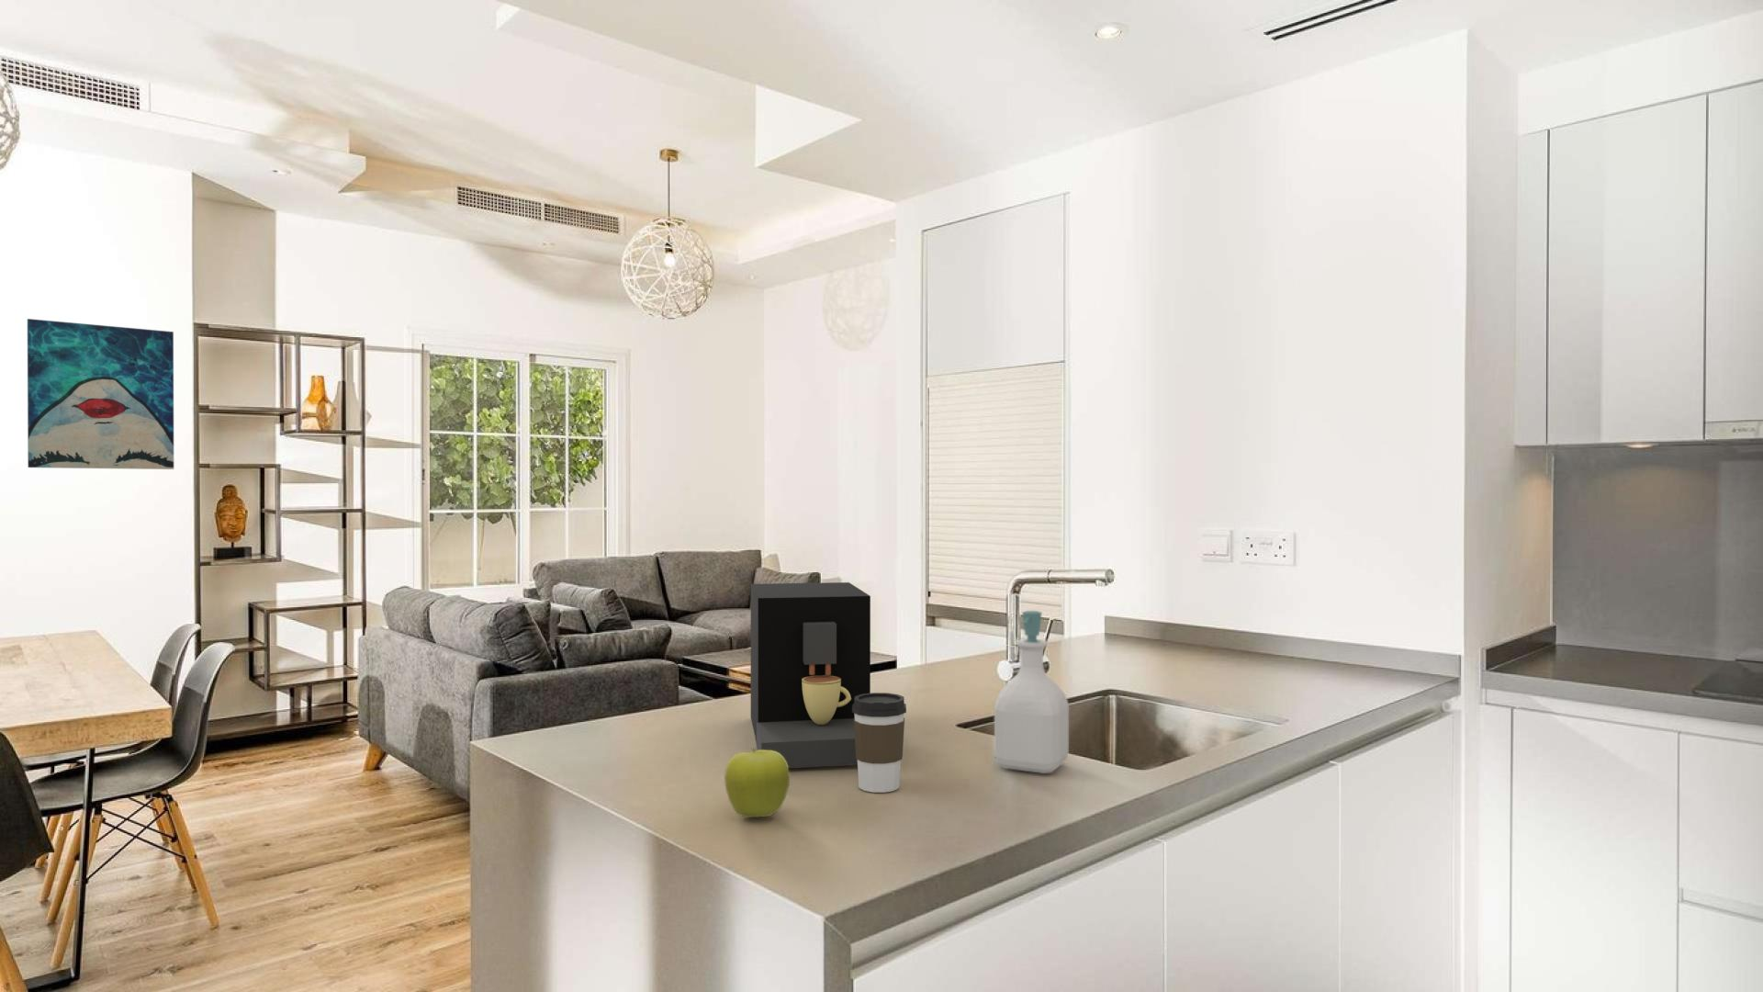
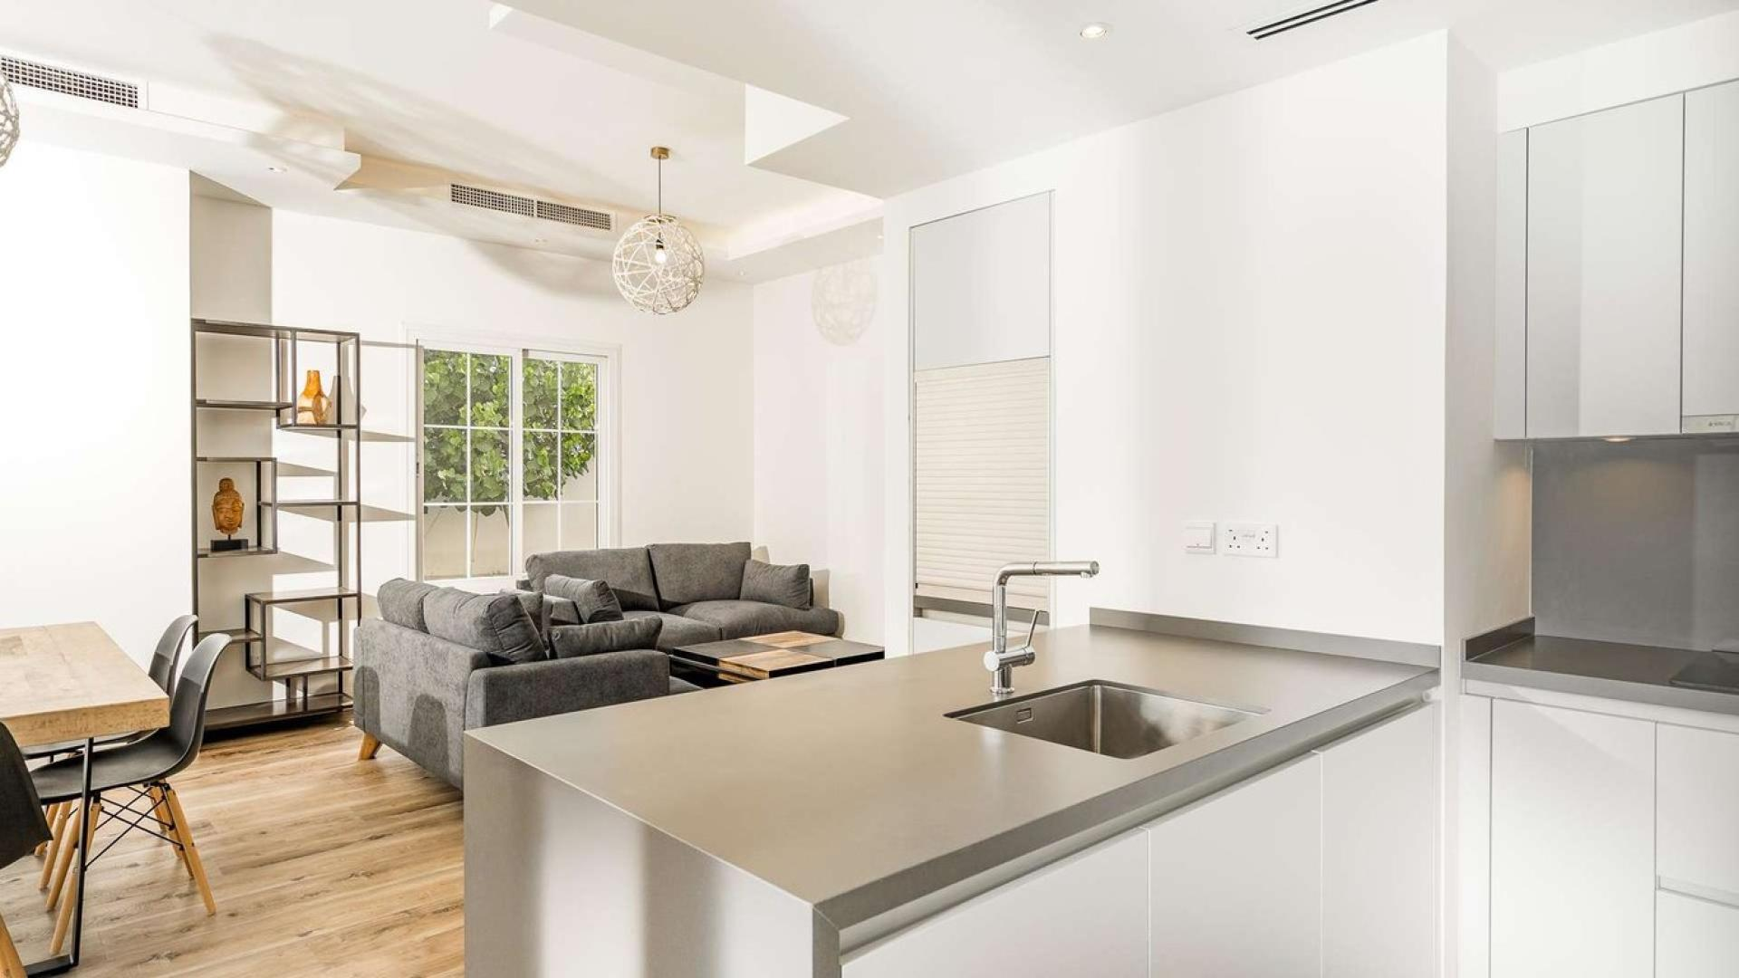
- coffee maker [751,581,872,769]
- fruit [724,747,791,819]
- soap bottle [994,610,1069,774]
- wall art [27,317,174,470]
- coffee cup [852,692,907,793]
